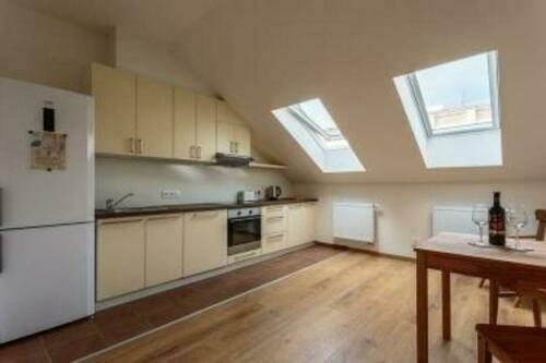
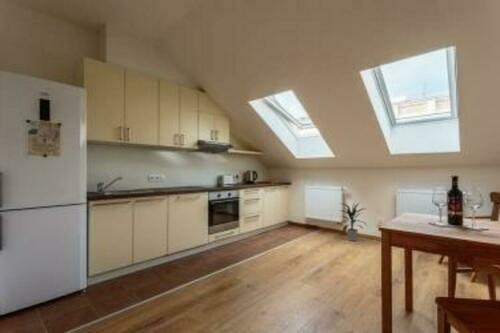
+ indoor plant [337,201,369,242]
